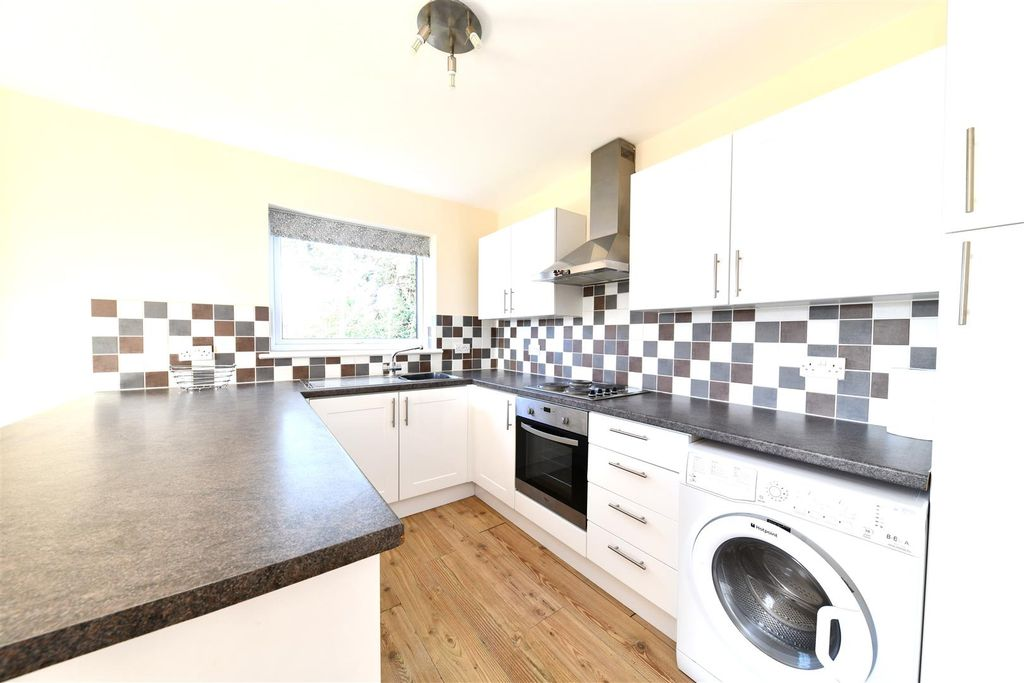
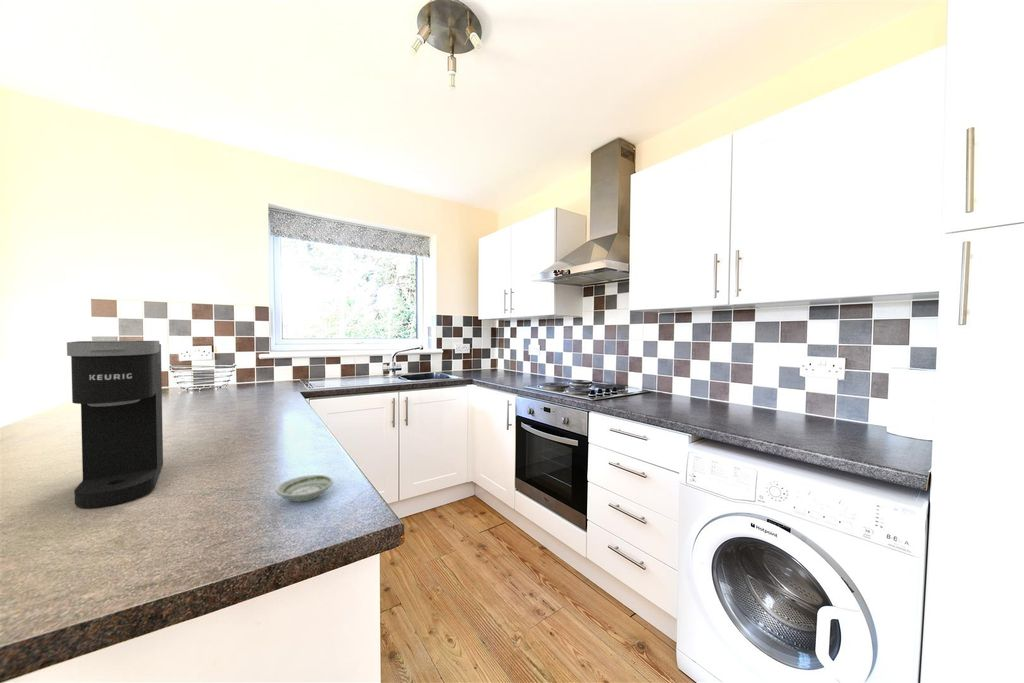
+ coffee maker [66,340,164,509]
+ saucer [275,474,334,503]
